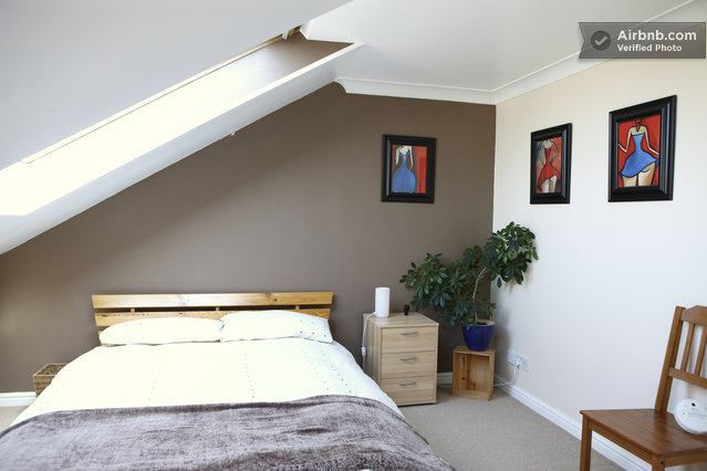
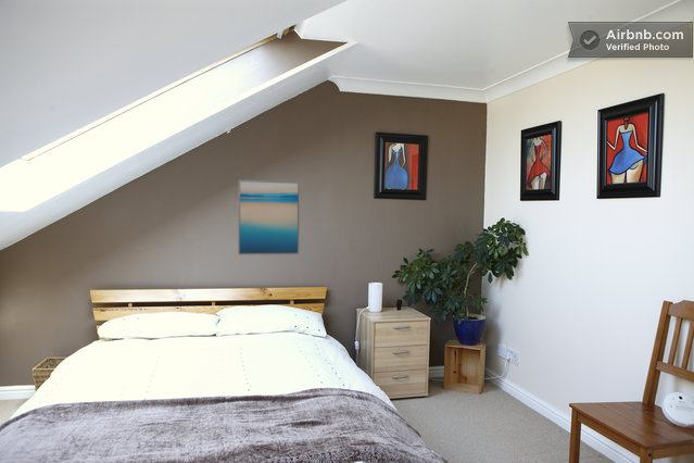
+ wall art [237,178,301,255]
